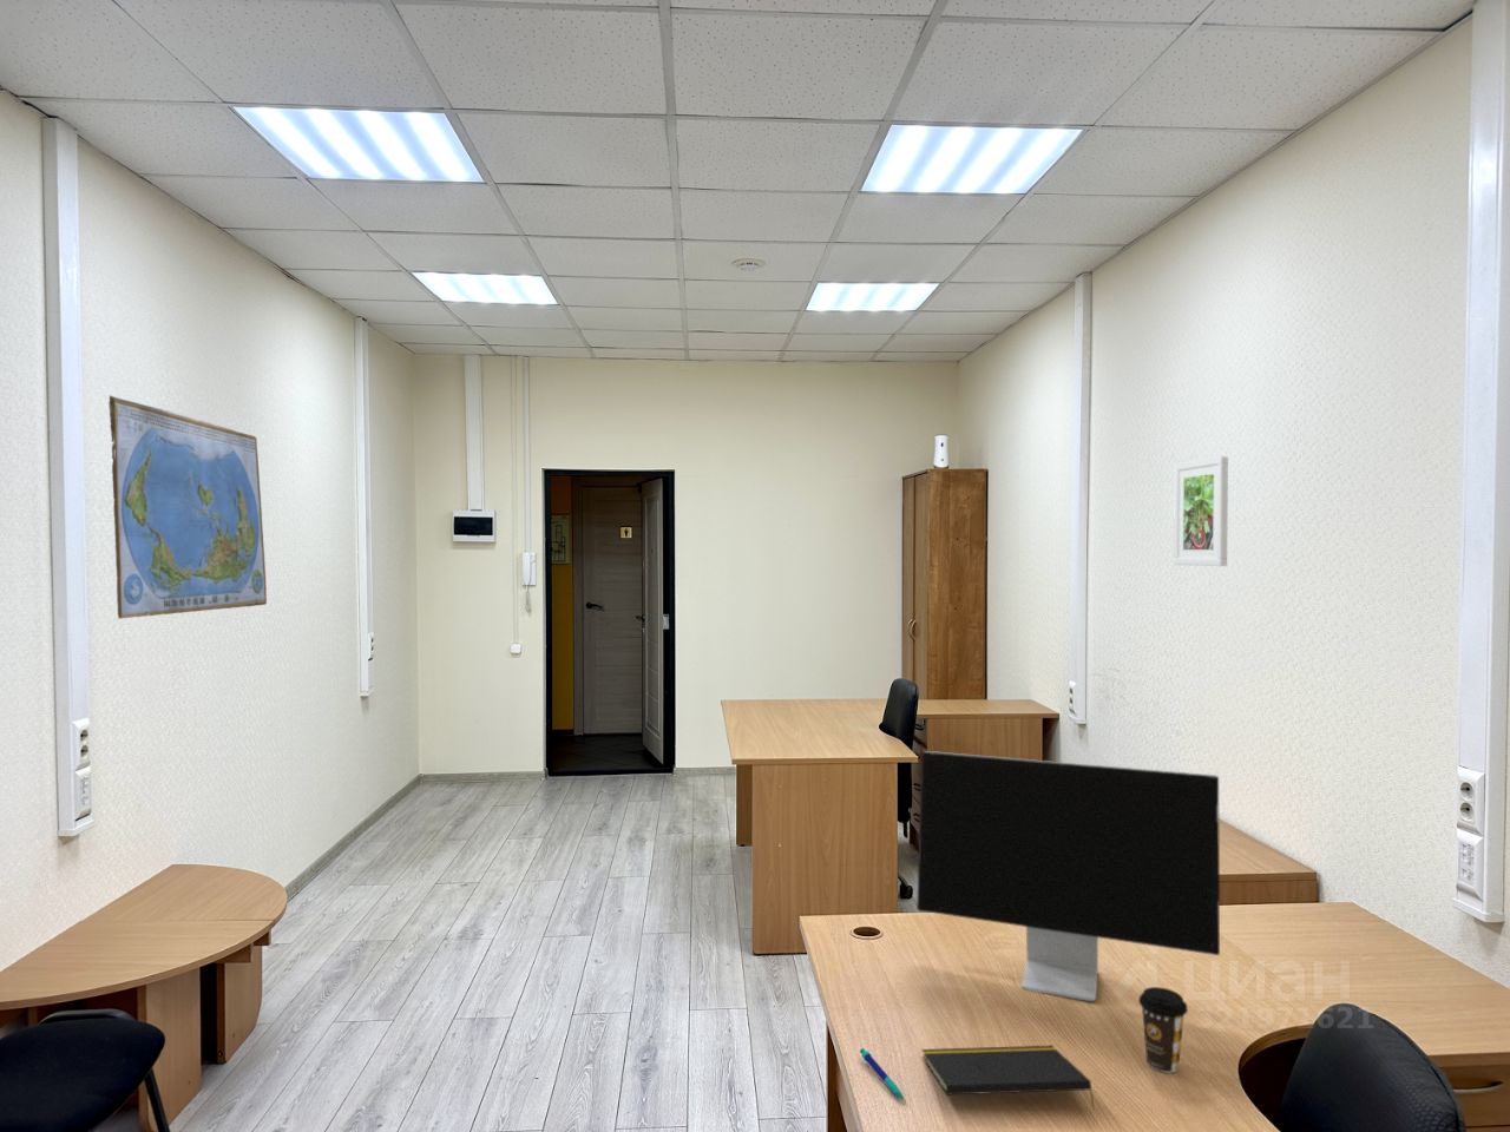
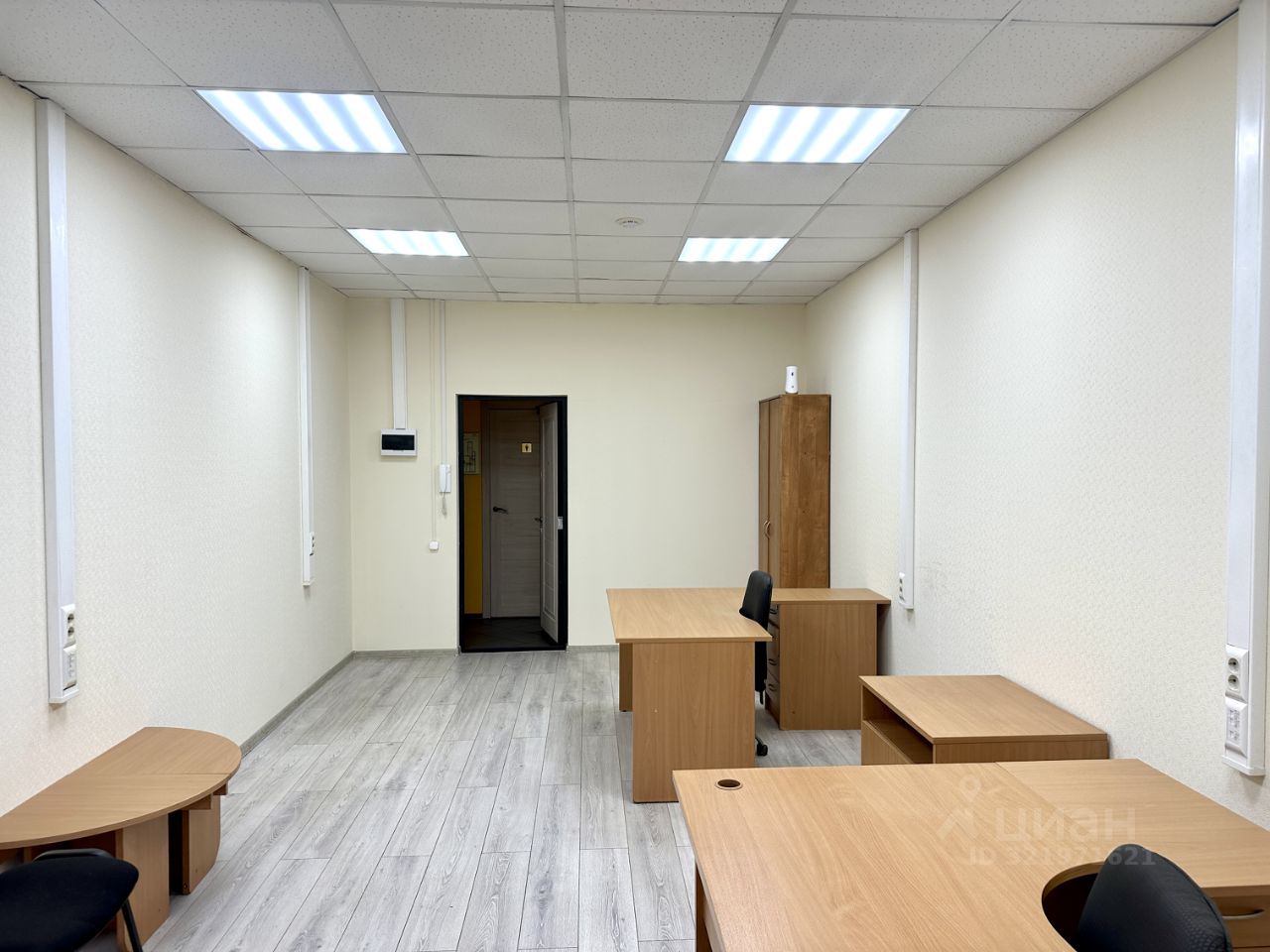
- coffee cup [1137,986,1189,1074]
- pen [858,1048,905,1101]
- computer monitor [916,750,1221,1002]
- world map [107,395,268,621]
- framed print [1172,455,1229,567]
- notepad [921,1045,1096,1109]
